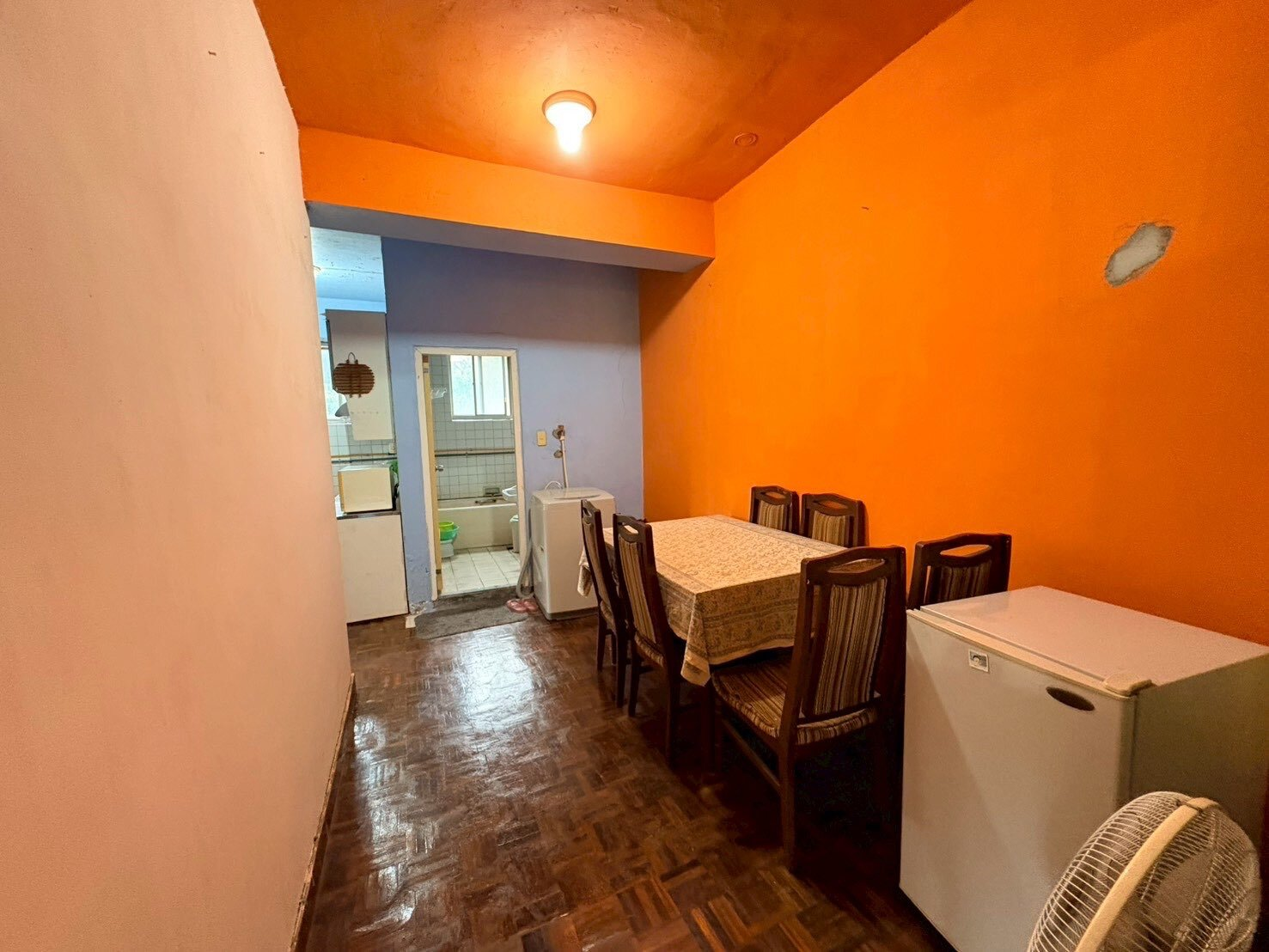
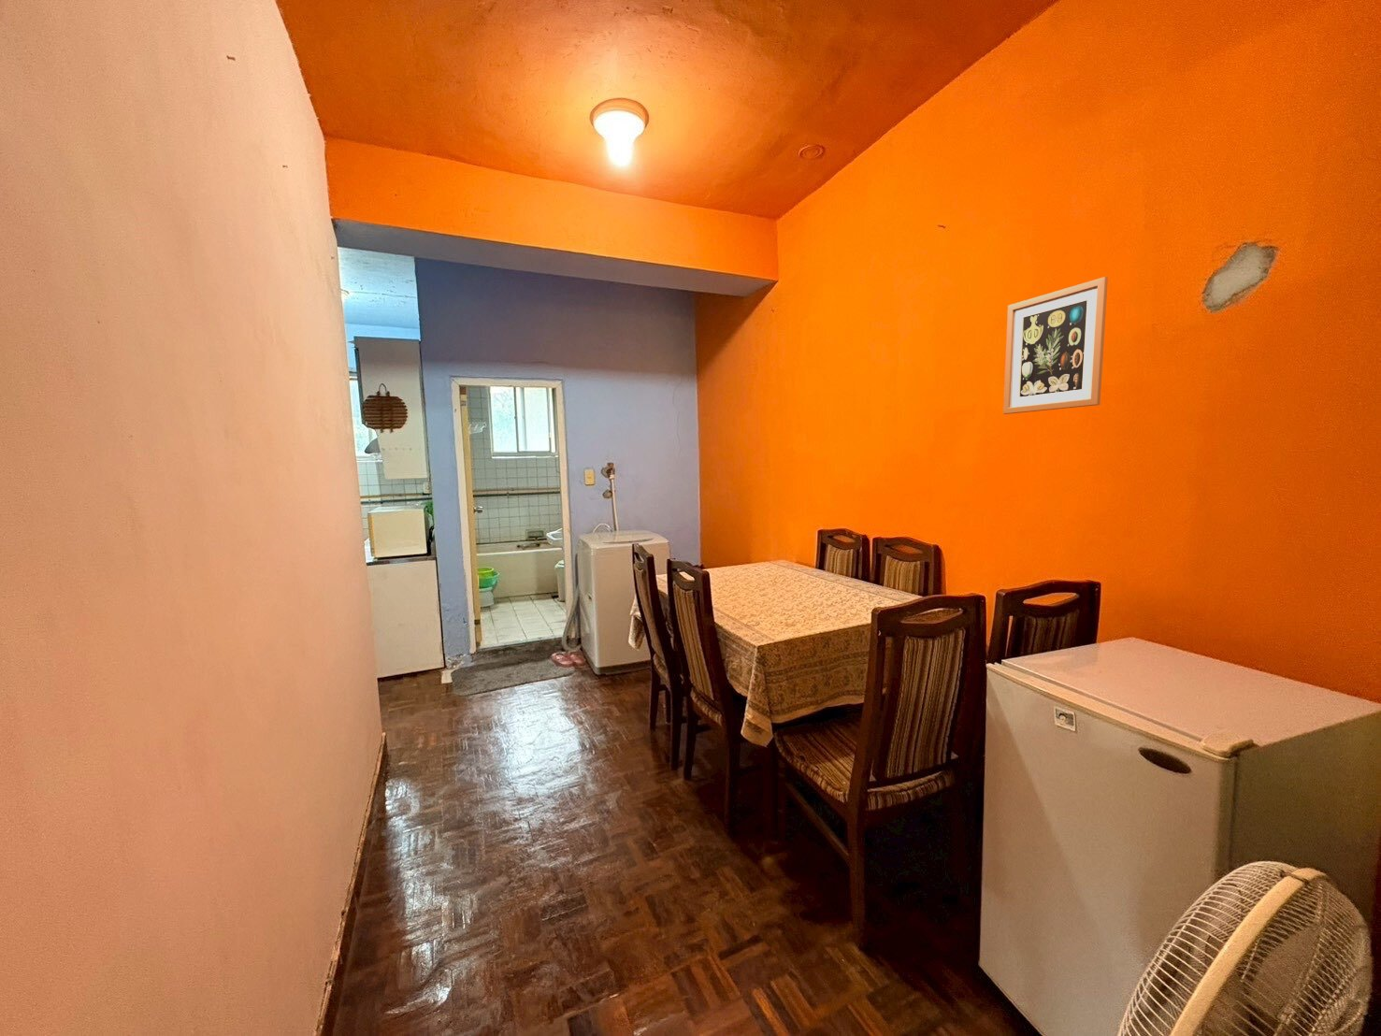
+ wall art [1002,275,1109,415]
